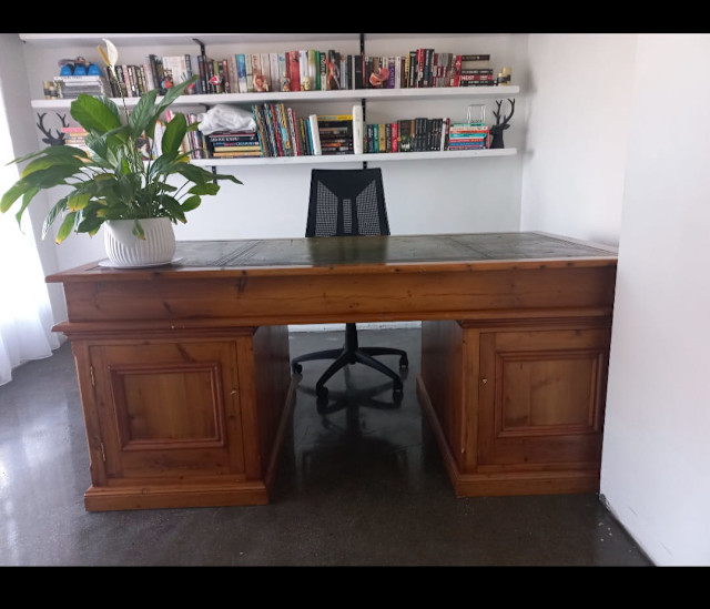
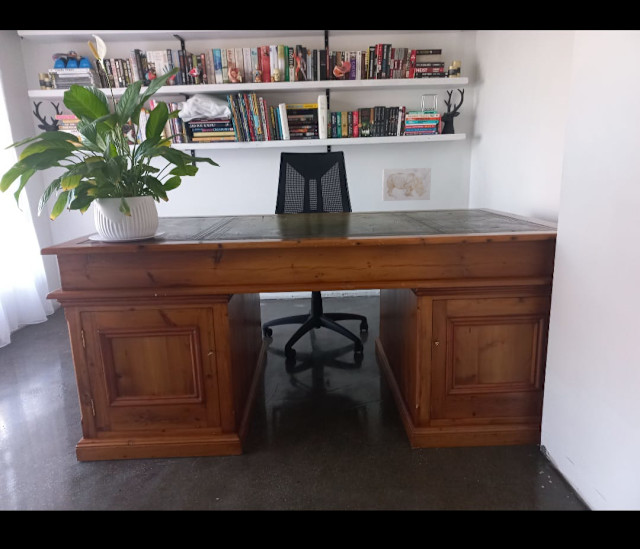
+ wall art [381,167,432,202]
